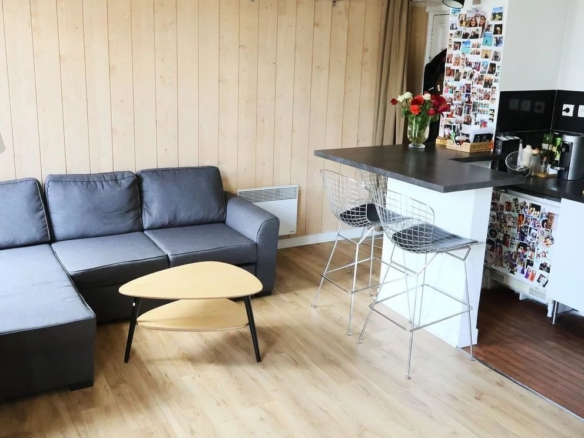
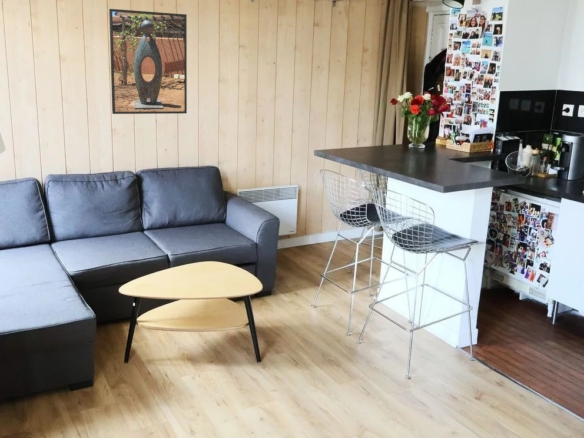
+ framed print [108,8,188,115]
